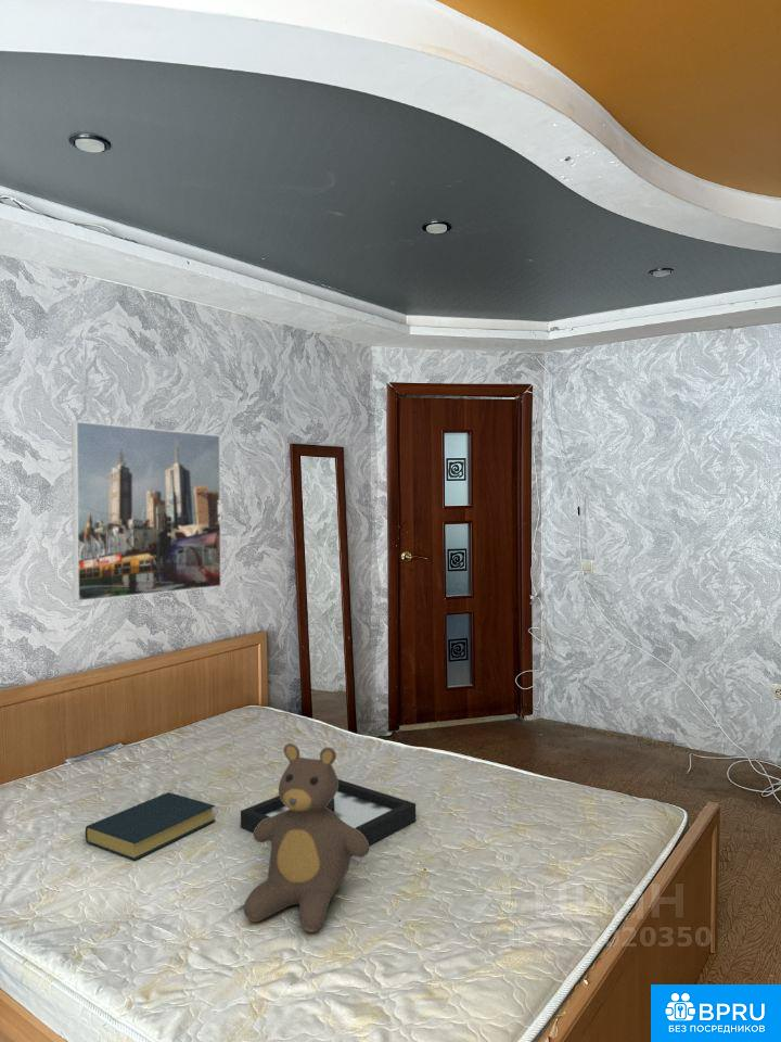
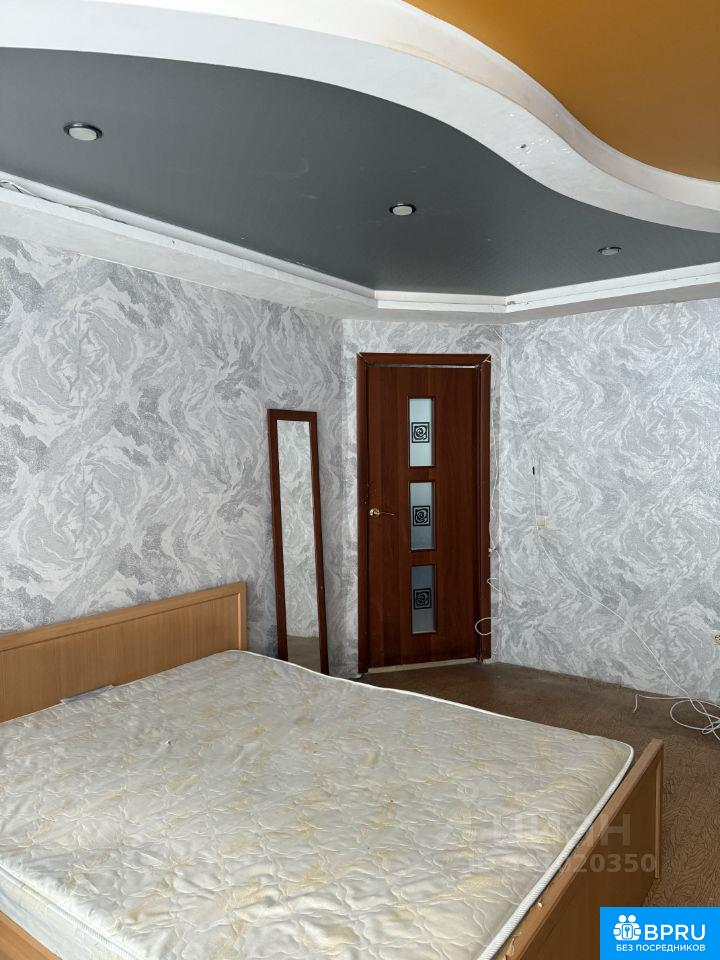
- decorative tray [240,778,417,856]
- teddy bear [243,742,371,933]
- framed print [71,420,222,602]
- hardback book [85,791,216,861]
